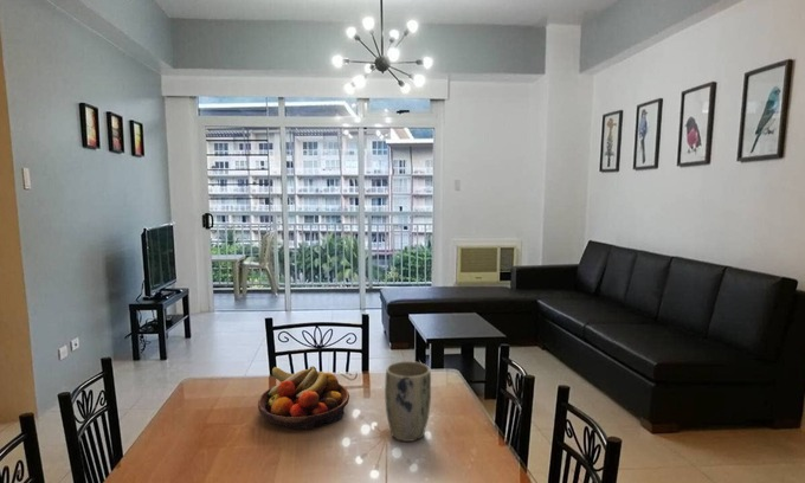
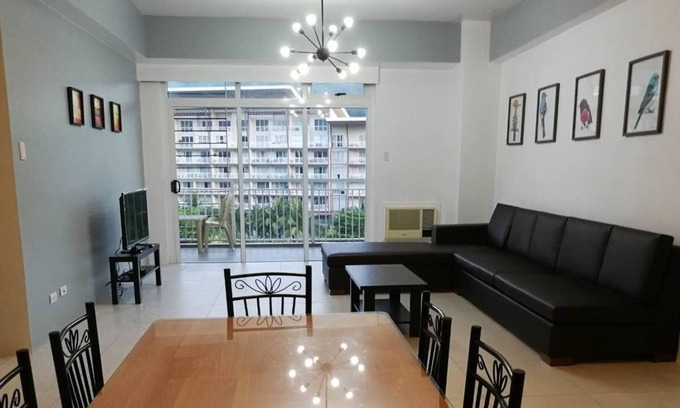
- plant pot [384,360,432,443]
- fruit bowl [257,365,350,431]
